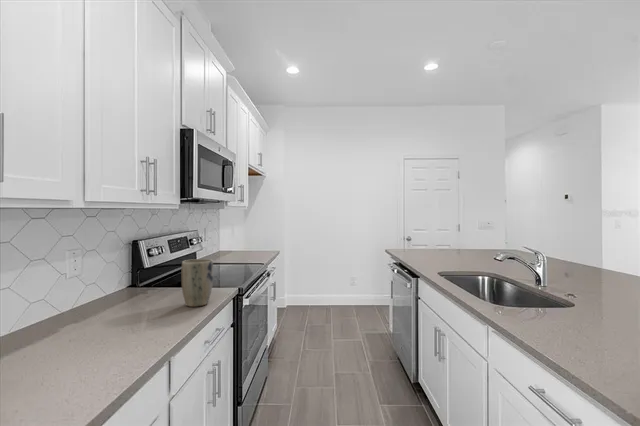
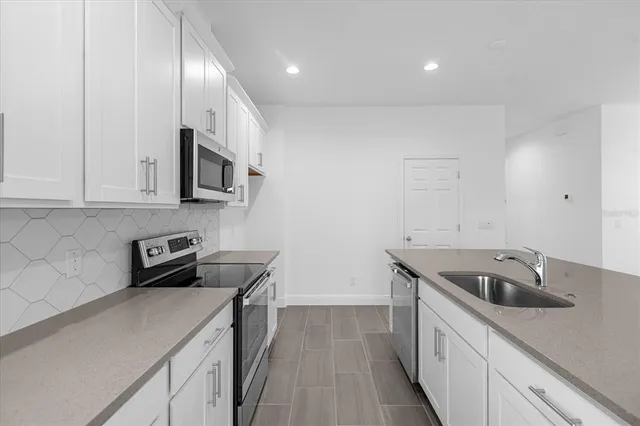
- plant pot [181,258,214,308]
